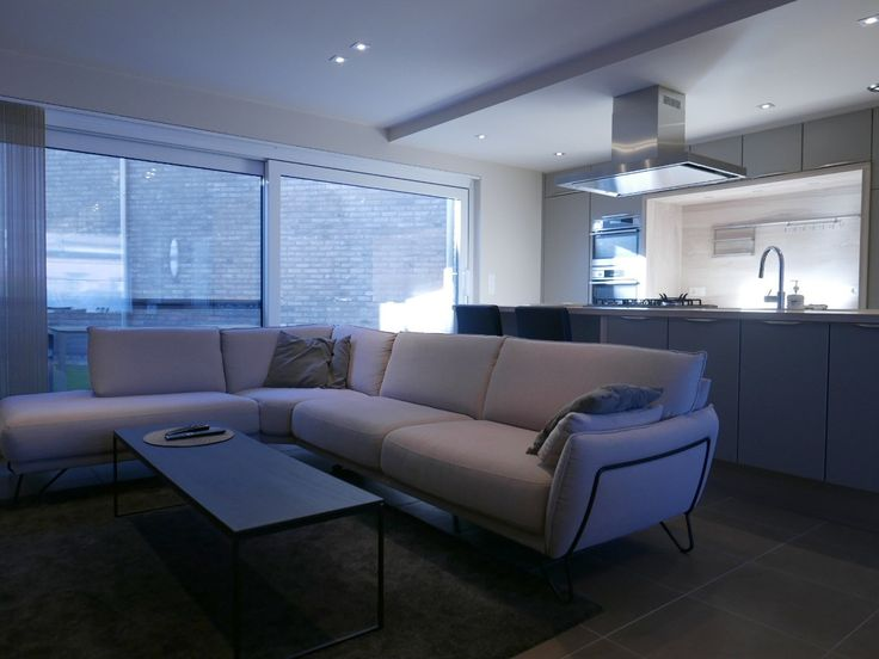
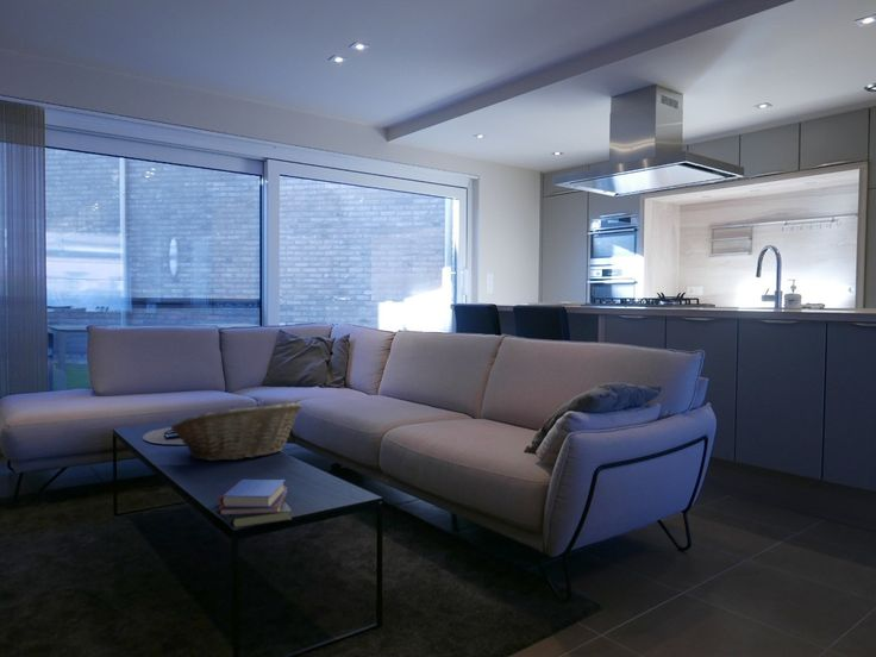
+ fruit basket [170,401,304,462]
+ book [215,478,293,530]
